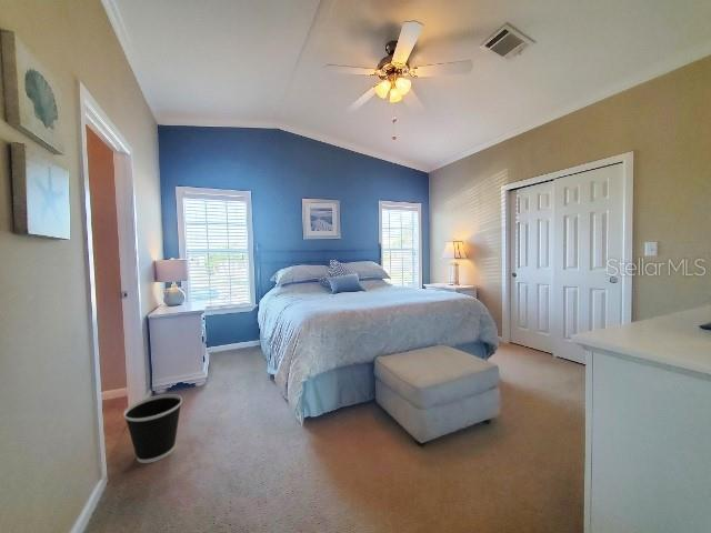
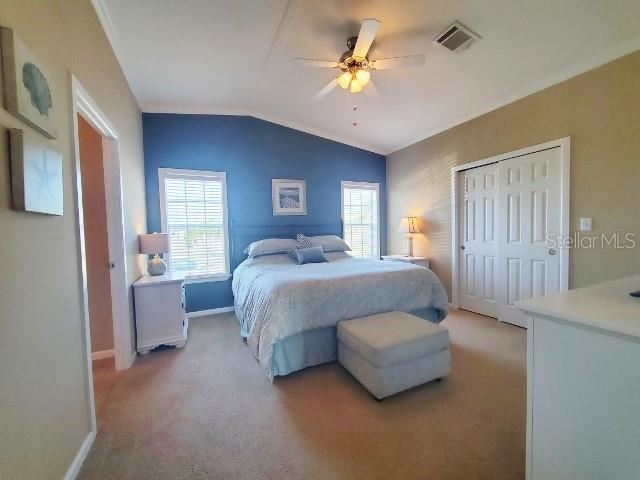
- wastebasket [122,393,183,464]
